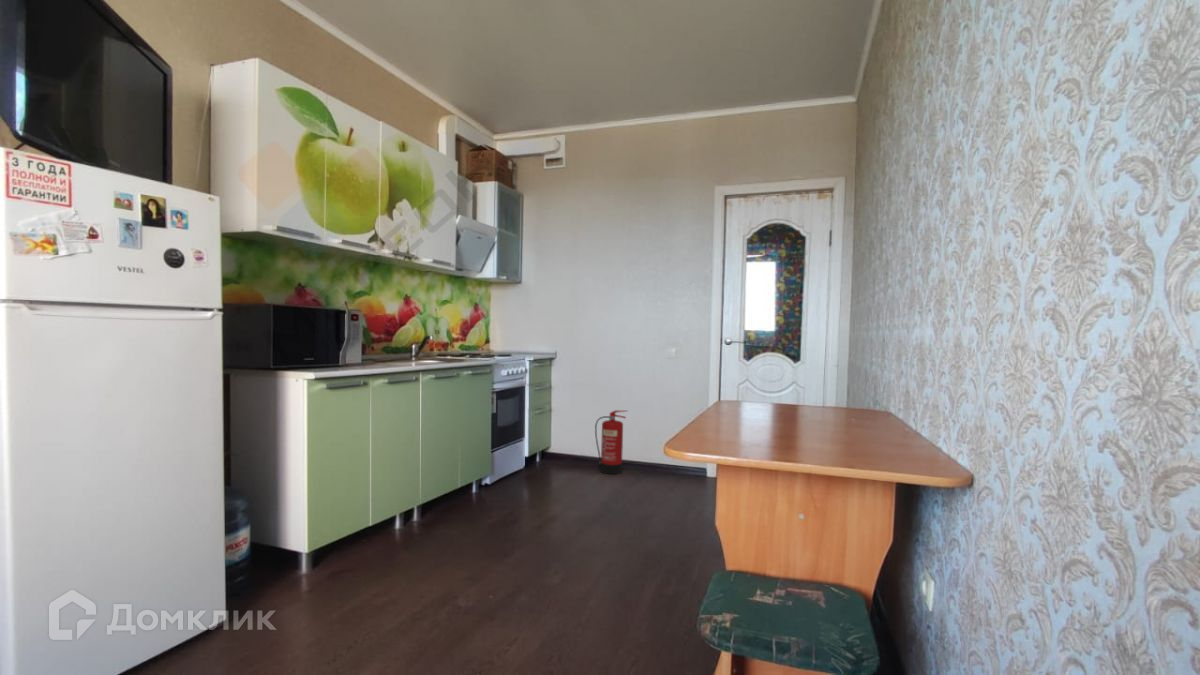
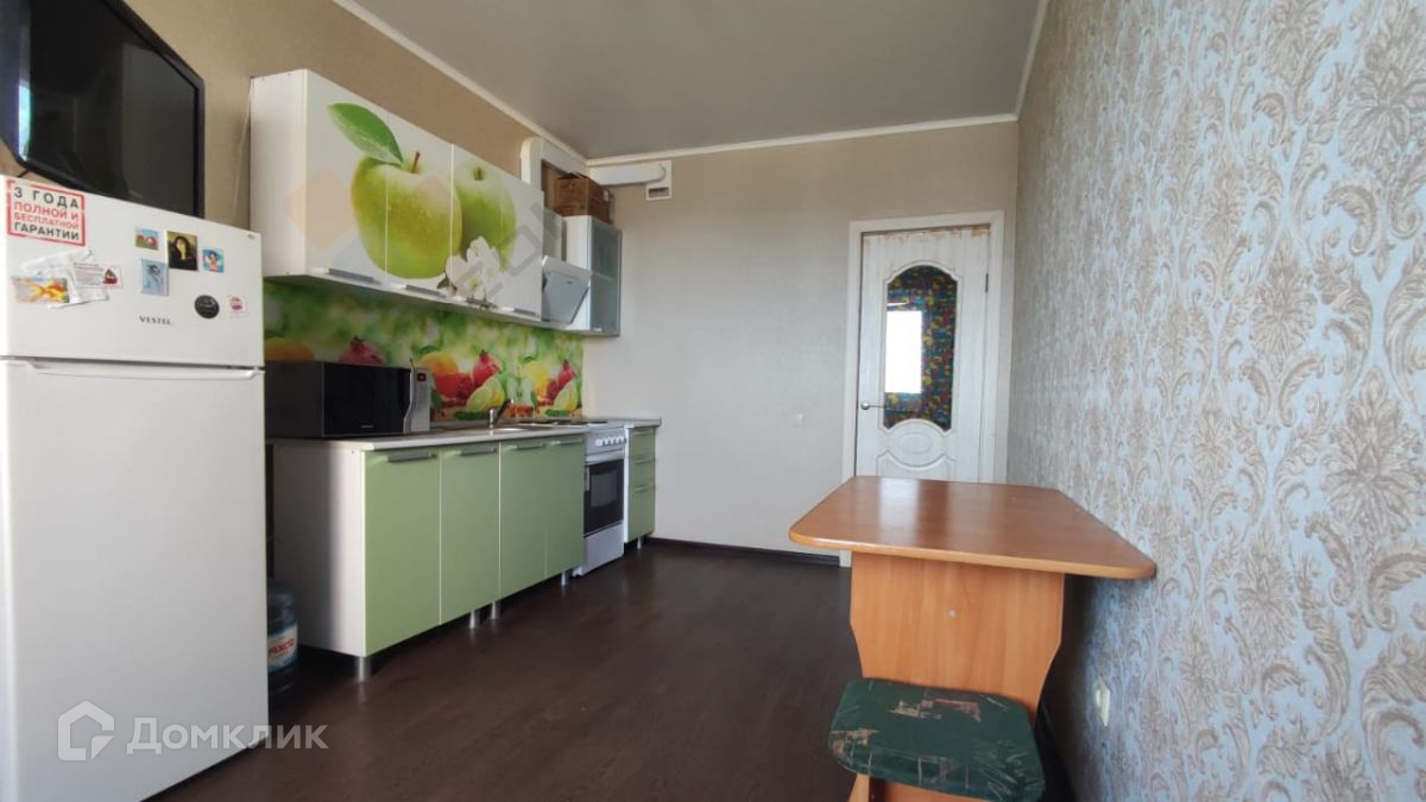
- fire extinguisher [594,409,628,475]
